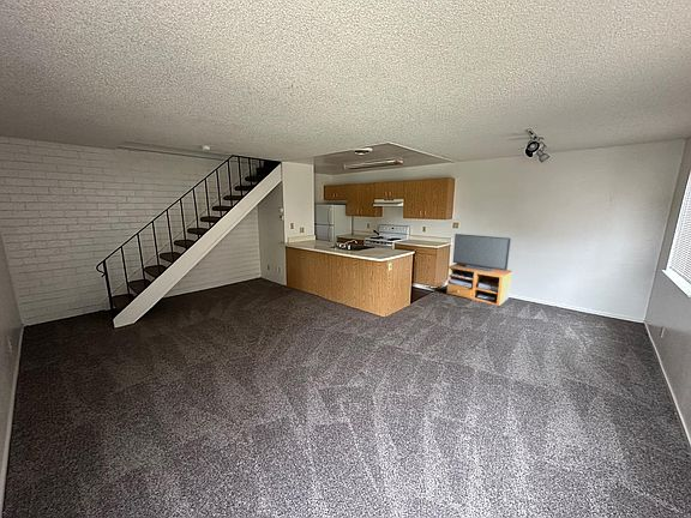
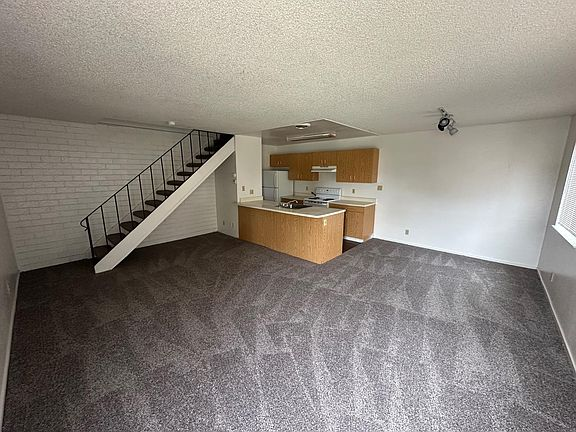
- tv stand [446,233,515,307]
